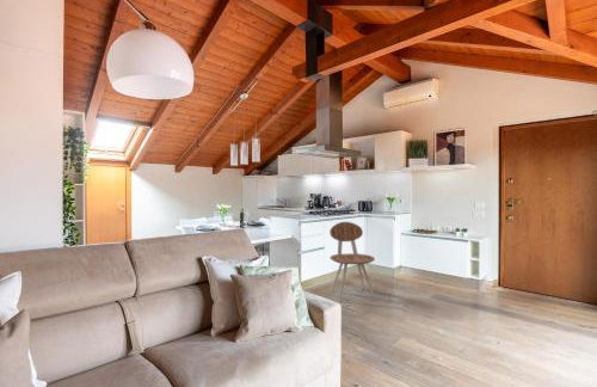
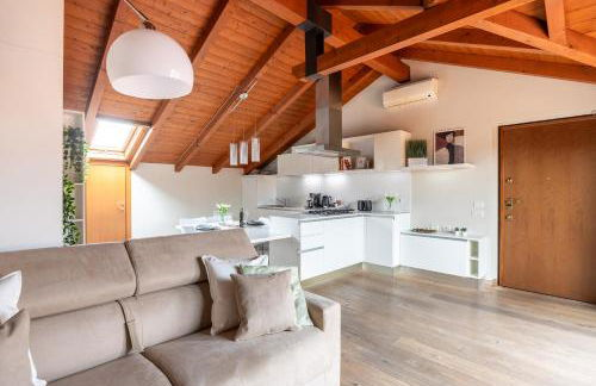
- chair [328,221,376,302]
